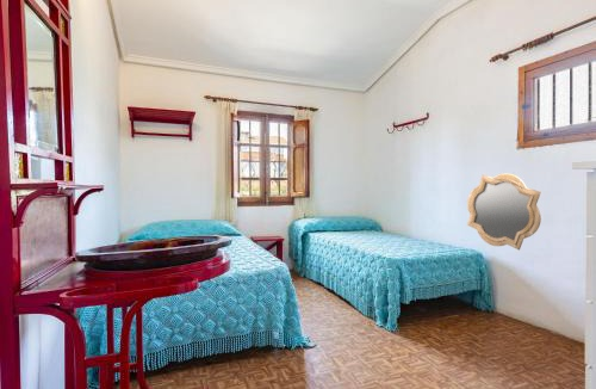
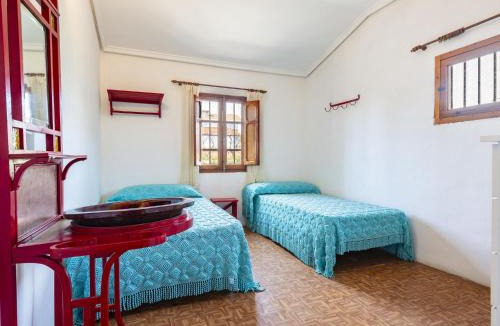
- mirror [466,172,542,252]
